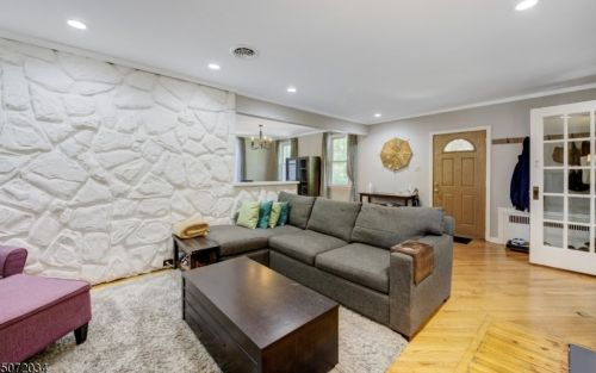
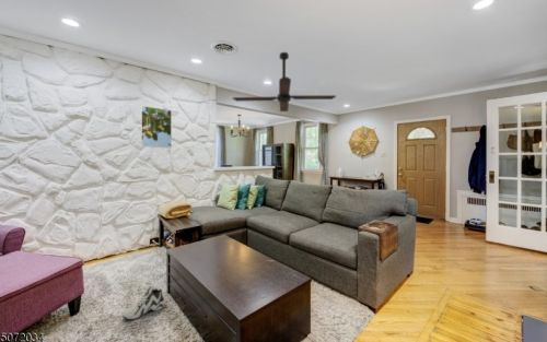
+ ceiling fan [232,51,337,113]
+ sneaker [121,285,165,320]
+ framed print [140,105,173,150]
